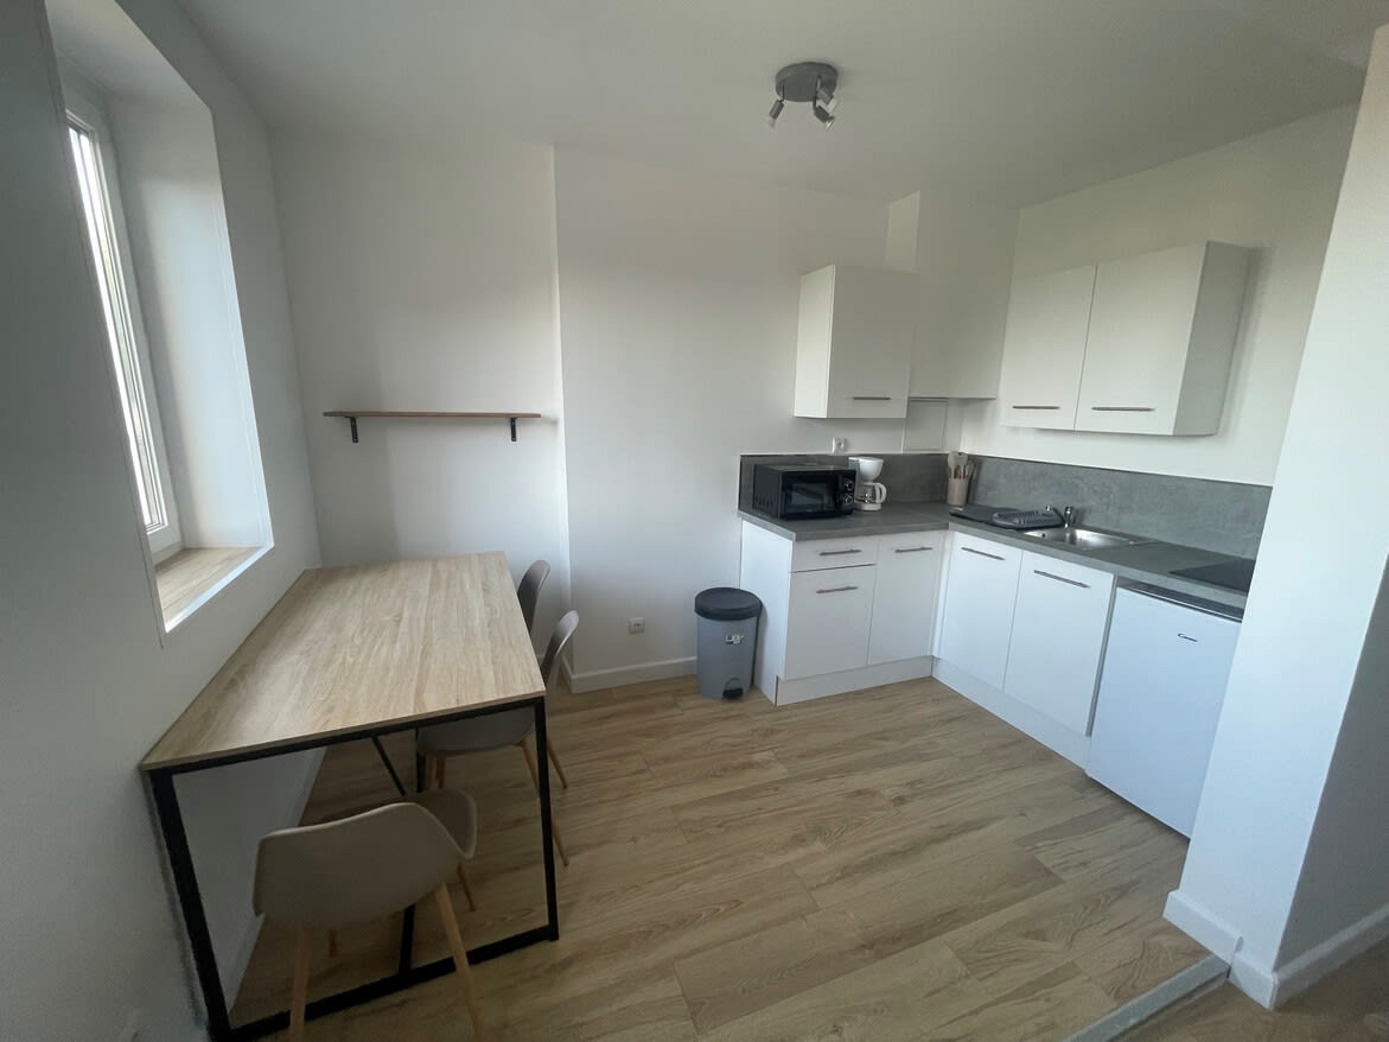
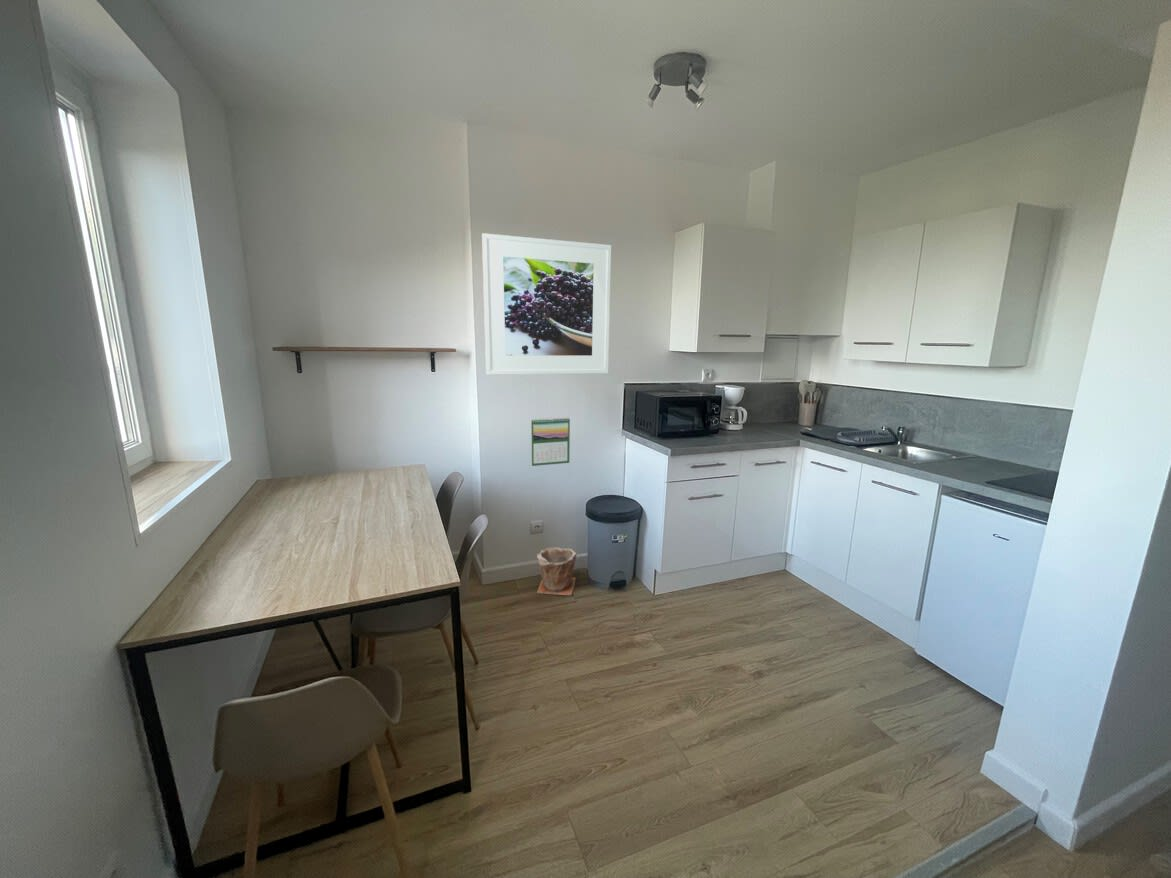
+ plant pot [536,546,578,597]
+ calendar [530,416,571,467]
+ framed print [481,232,612,376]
